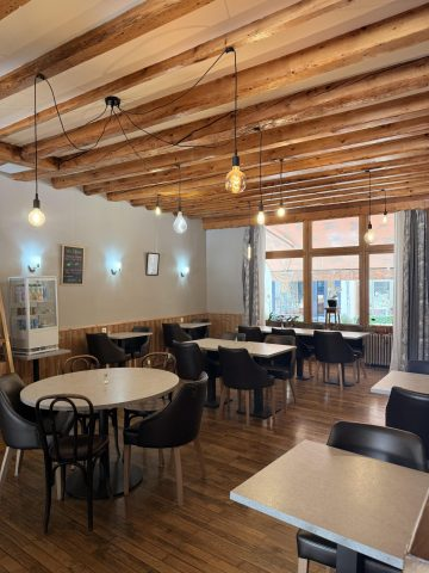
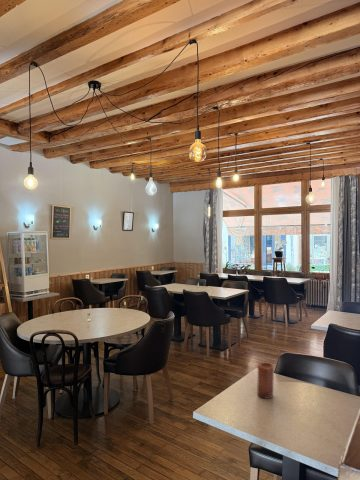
+ candle [256,361,275,400]
